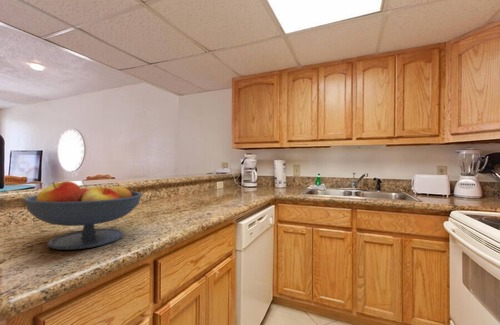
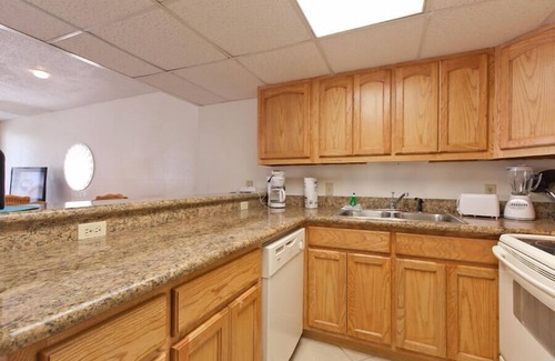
- fruit bowl [22,180,143,251]
